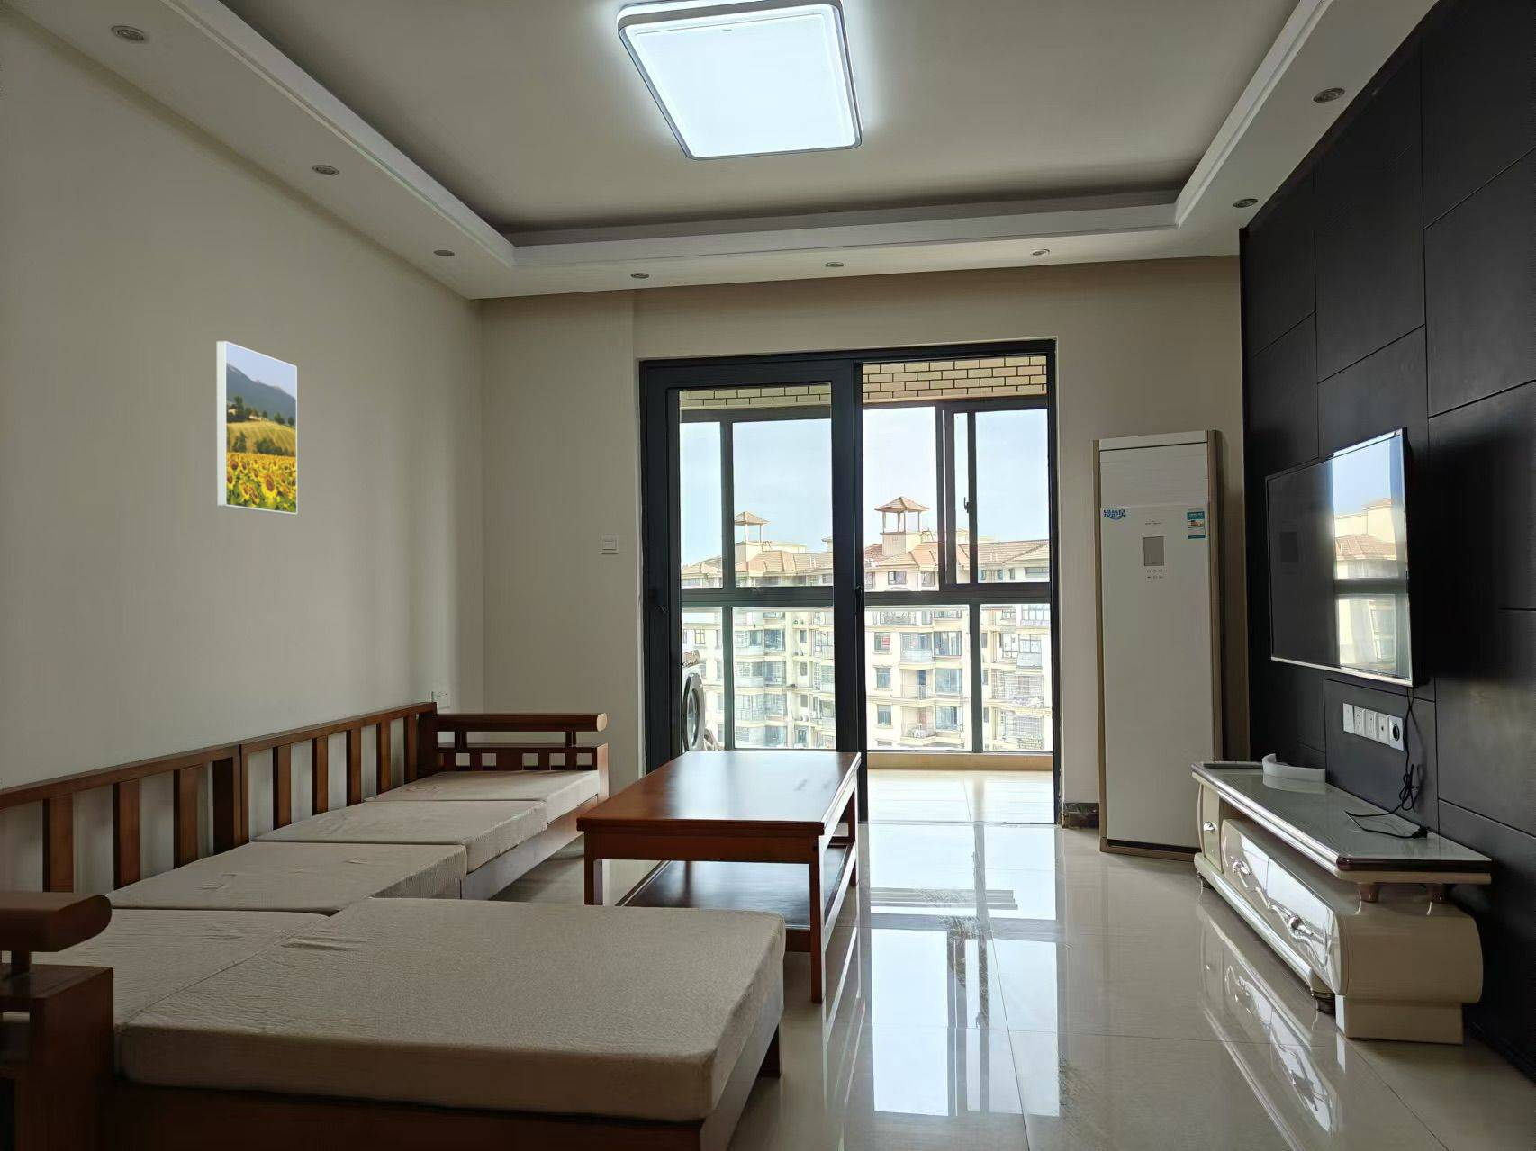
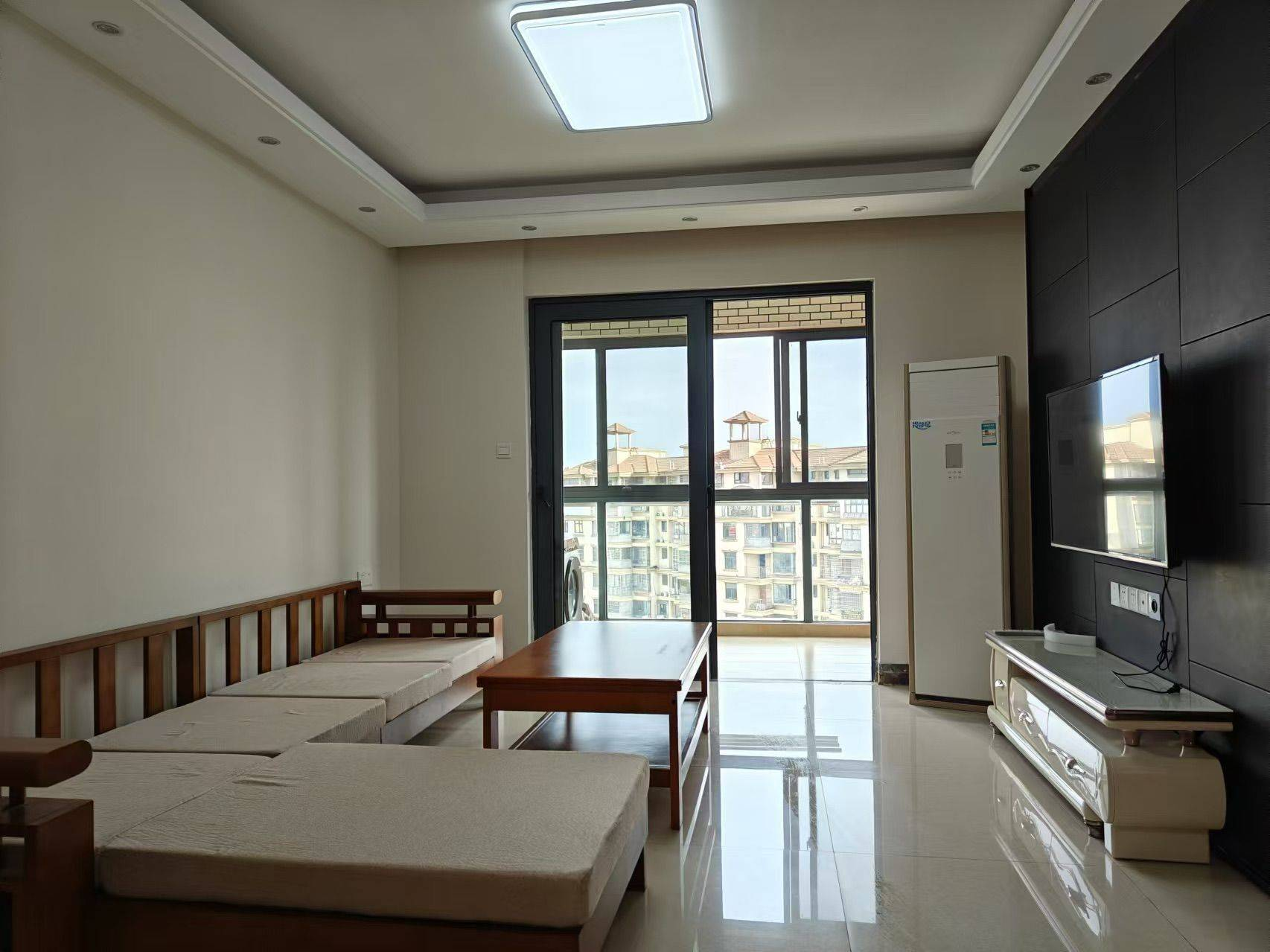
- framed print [216,340,298,516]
